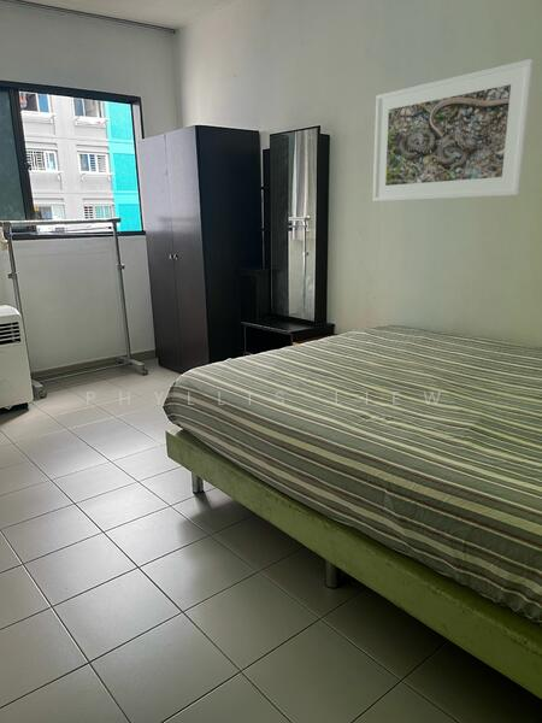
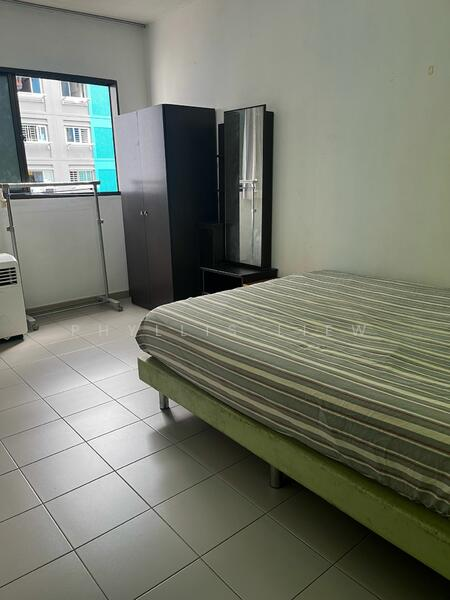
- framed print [372,58,535,202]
